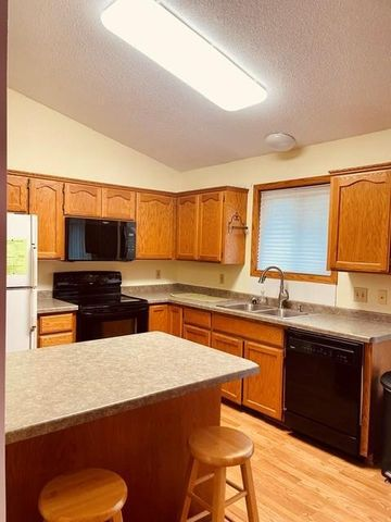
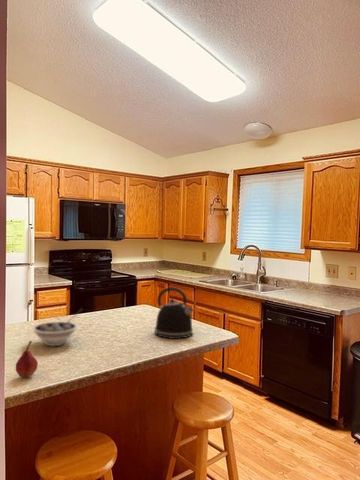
+ kettle [154,286,195,340]
+ fruit [15,340,39,379]
+ bowl [31,307,84,347]
